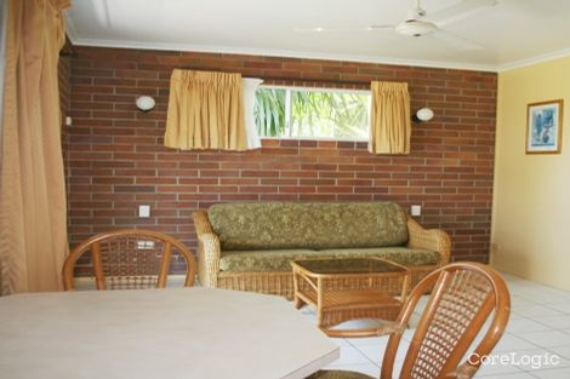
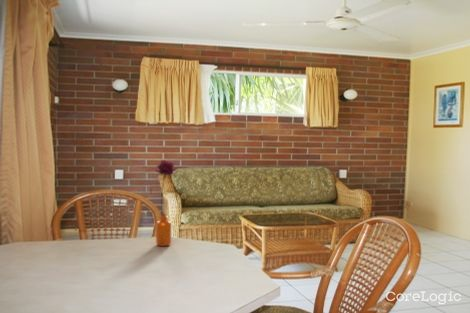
+ flower [149,159,179,247]
